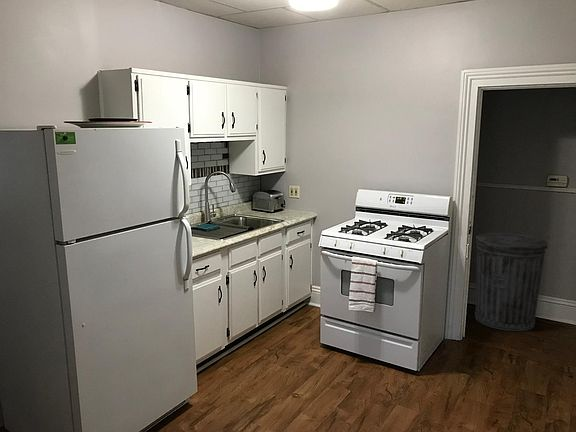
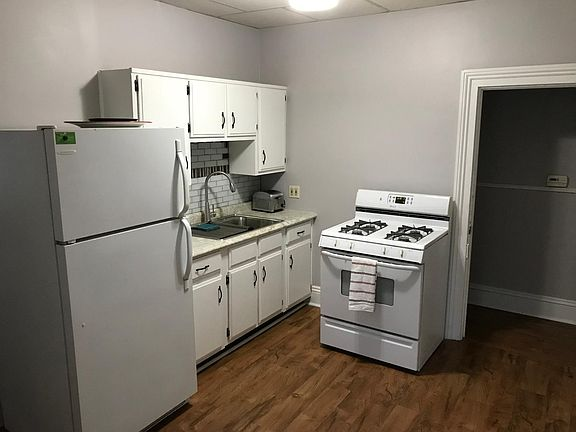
- trash can [474,232,549,332]
